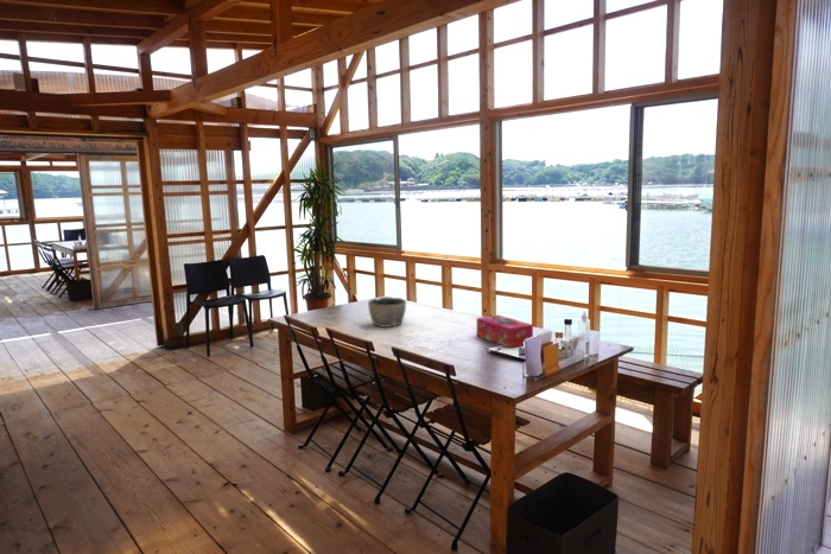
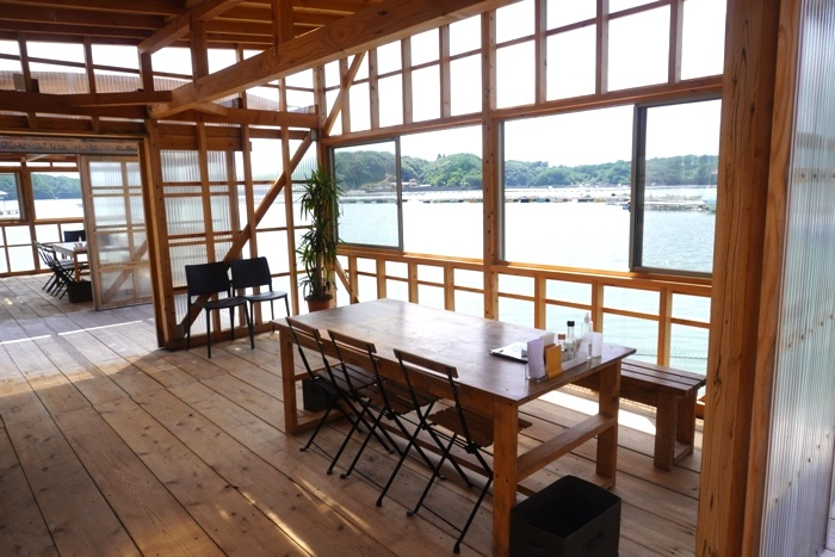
- tissue box [476,314,534,349]
- bowl [367,297,407,329]
